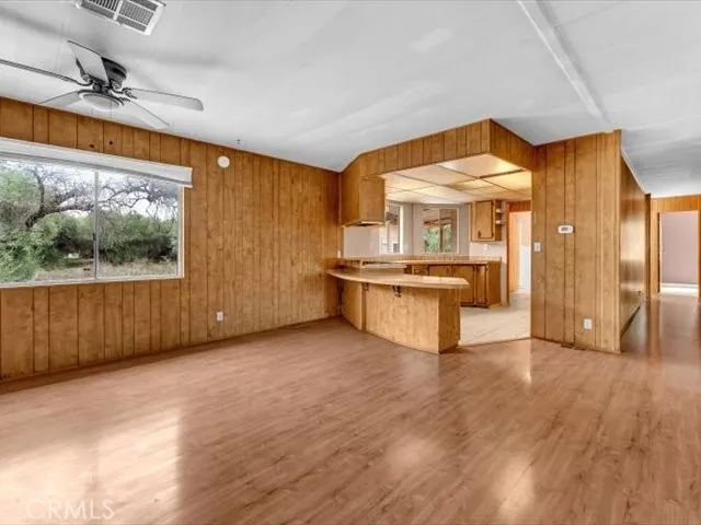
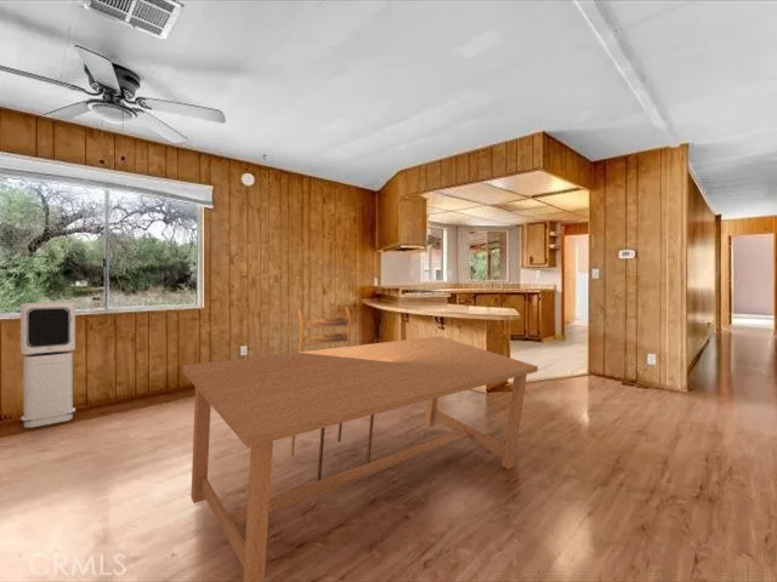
+ air purifier [19,301,76,429]
+ kitchen table [182,307,539,582]
